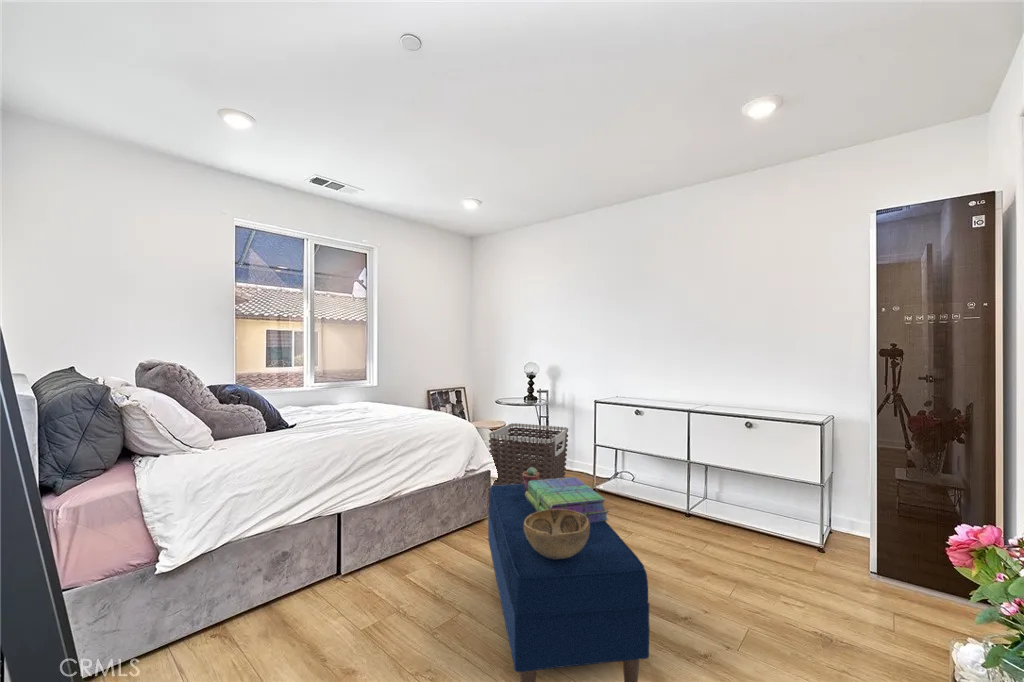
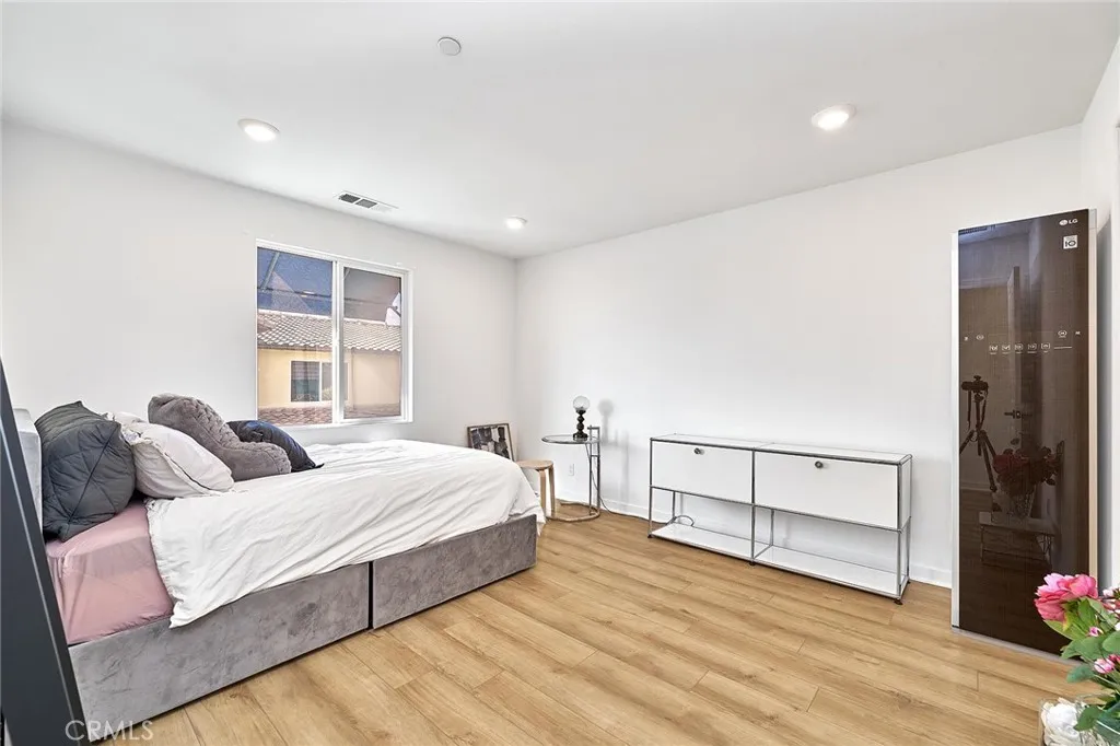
- decorative bowl [524,509,590,559]
- potted succulent [523,467,539,491]
- stack of books [525,476,610,523]
- bench [487,483,650,682]
- clothes hamper [488,422,569,485]
